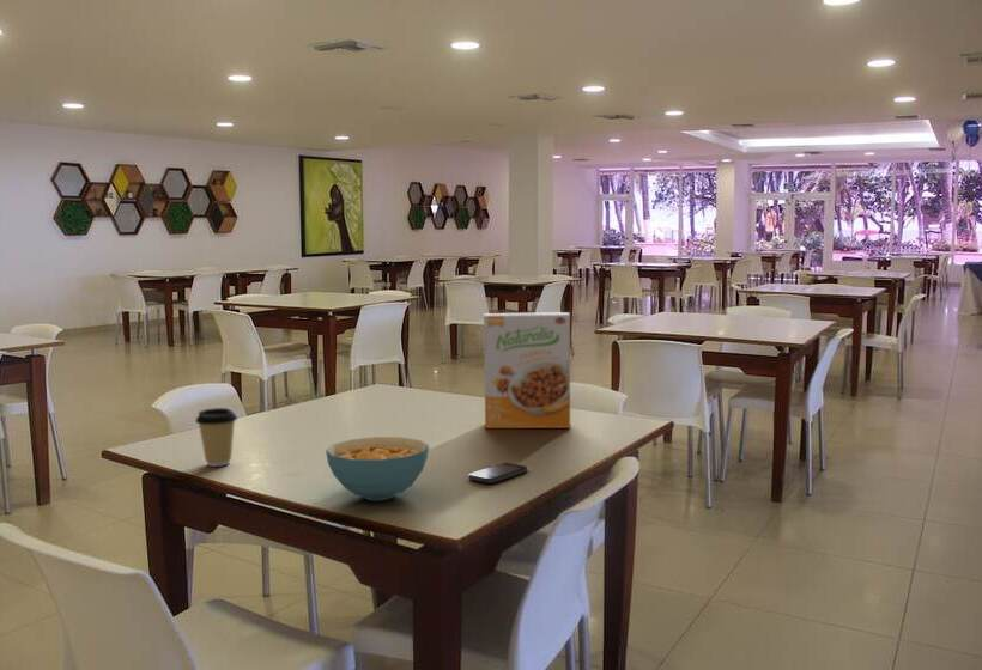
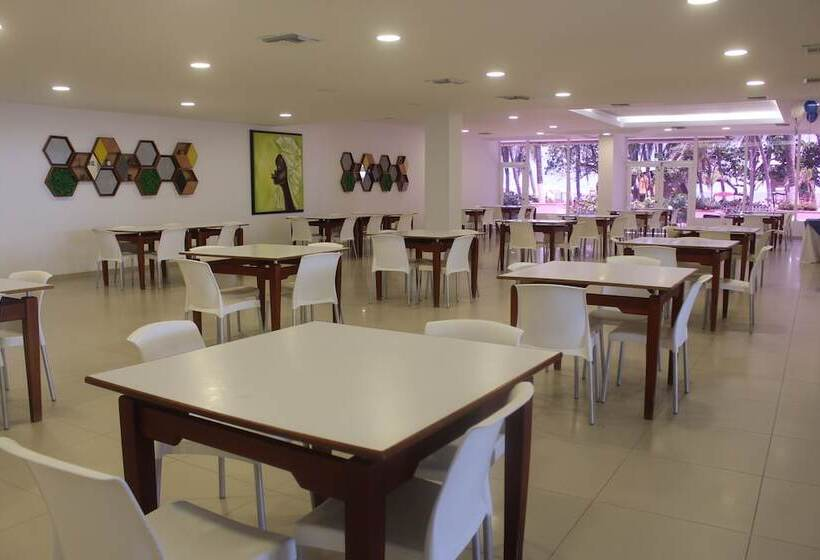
- smartphone [468,462,528,485]
- cereal box [483,311,571,430]
- cereal bowl [325,436,430,501]
- coffee cup [194,407,238,468]
